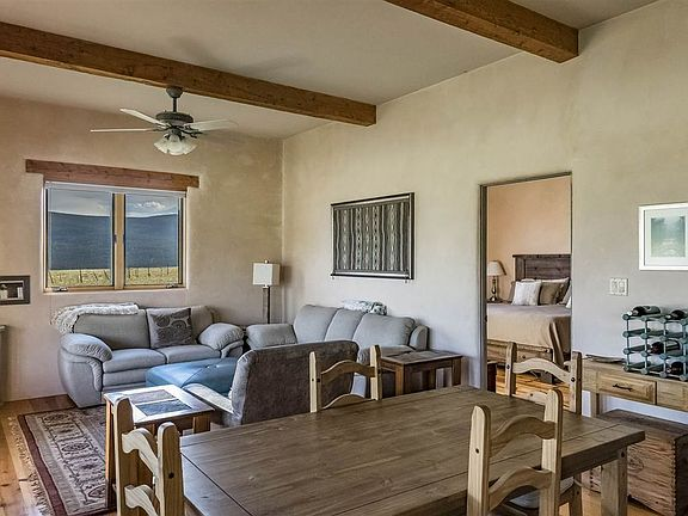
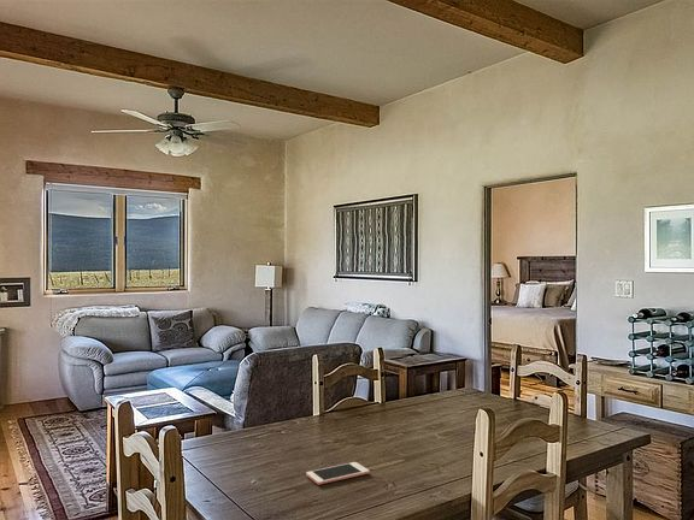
+ cell phone [305,461,371,486]
